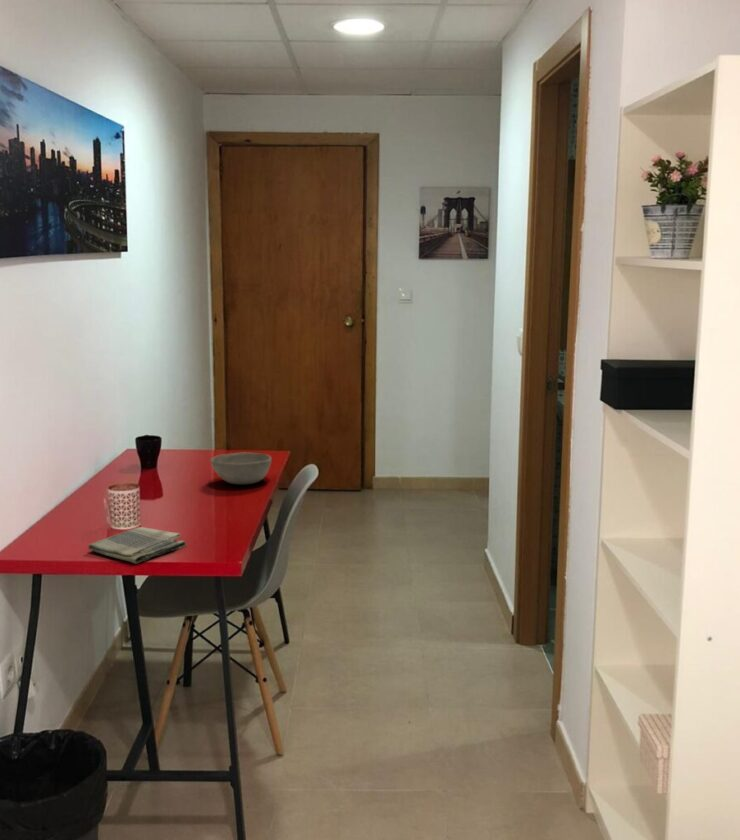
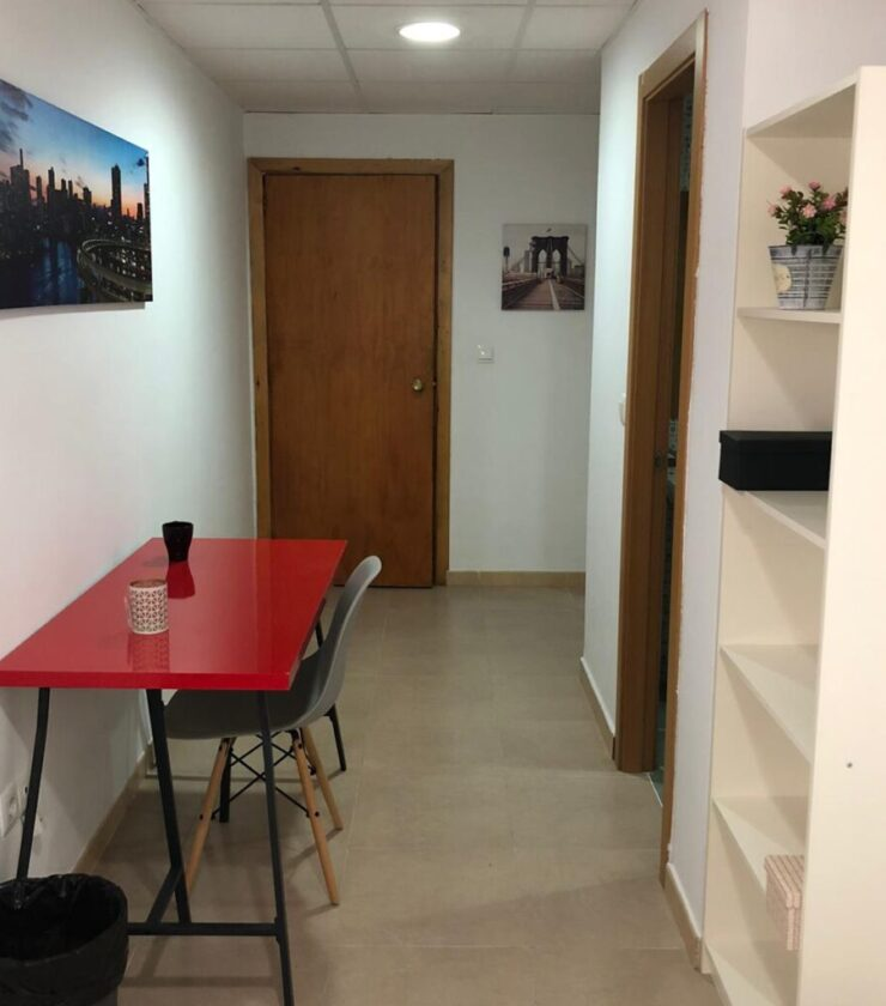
- bowl [209,451,272,485]
- dish towel [87,526,187,565]
